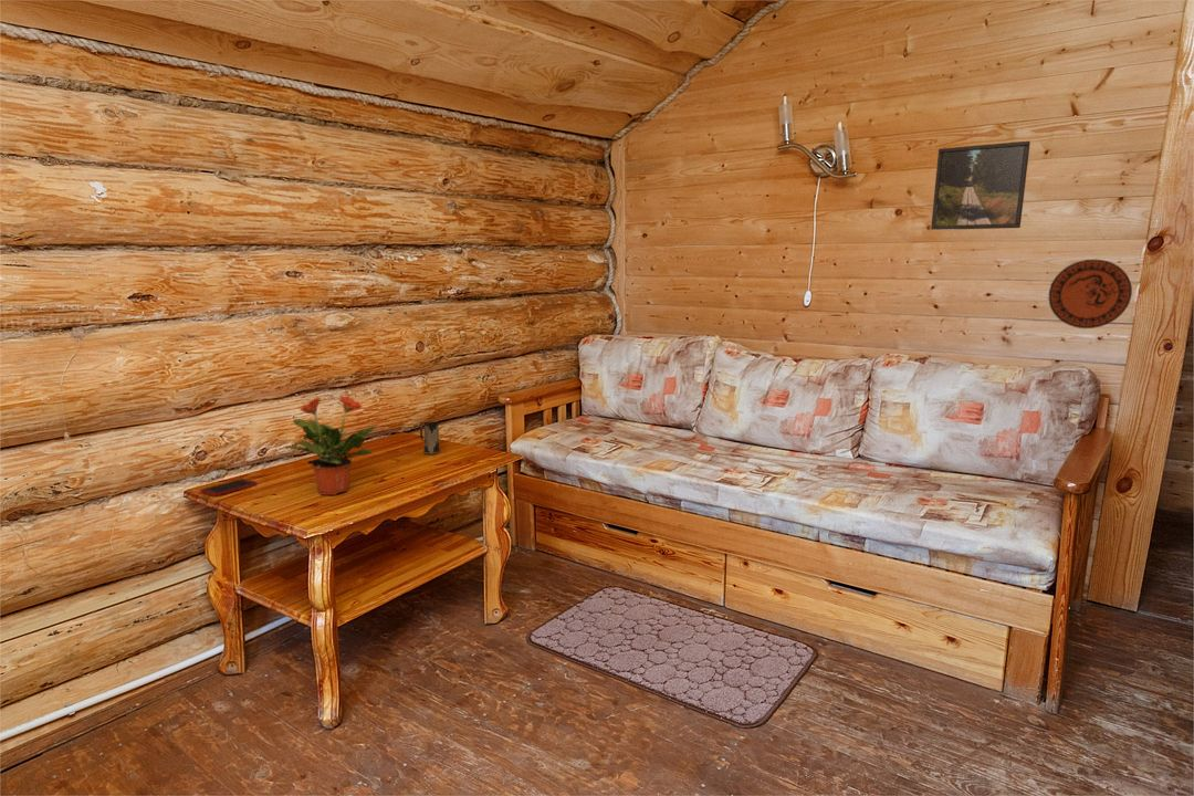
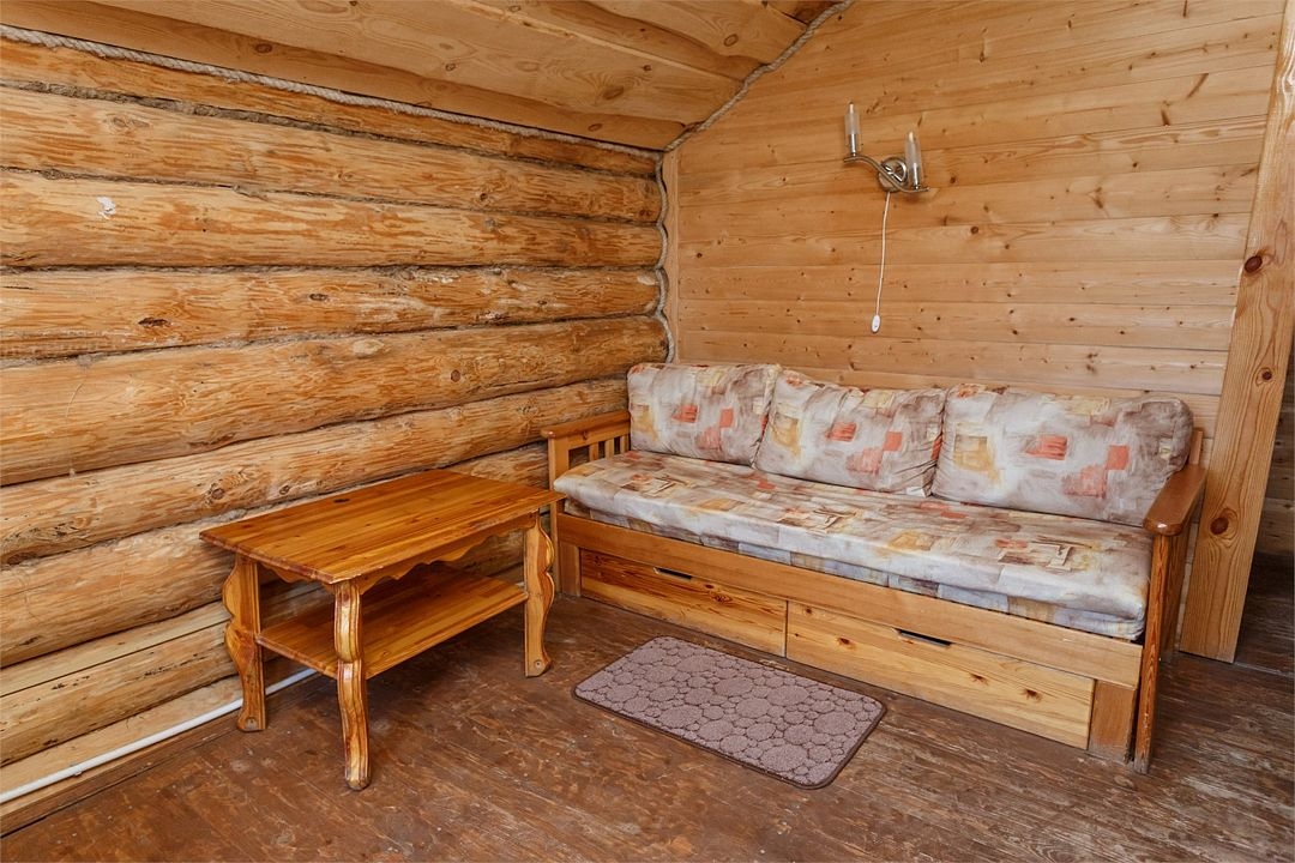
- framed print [930,140,1031,231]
- potted plant [282,394,377,496]
- decorative plate [1047,259,1133,329]
- mug [419,421,440,455]
- cell phone [199,478,258,498]
